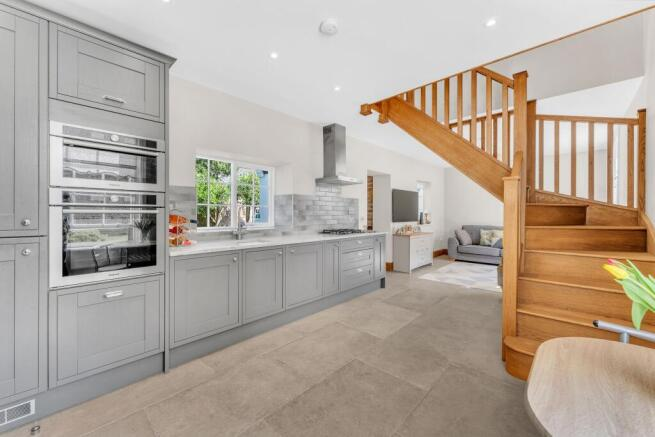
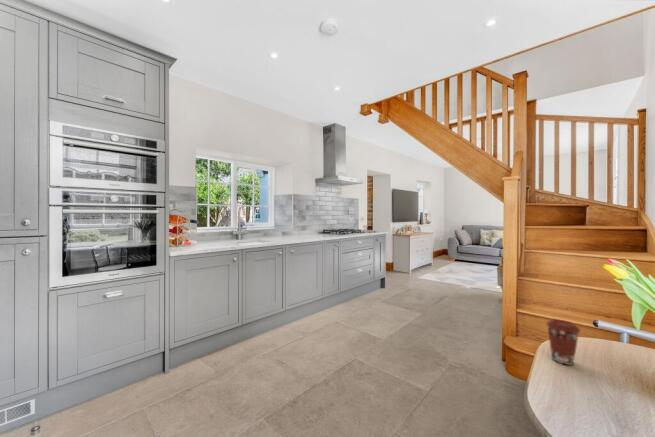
+ coffee cup [545,318,581,366]
